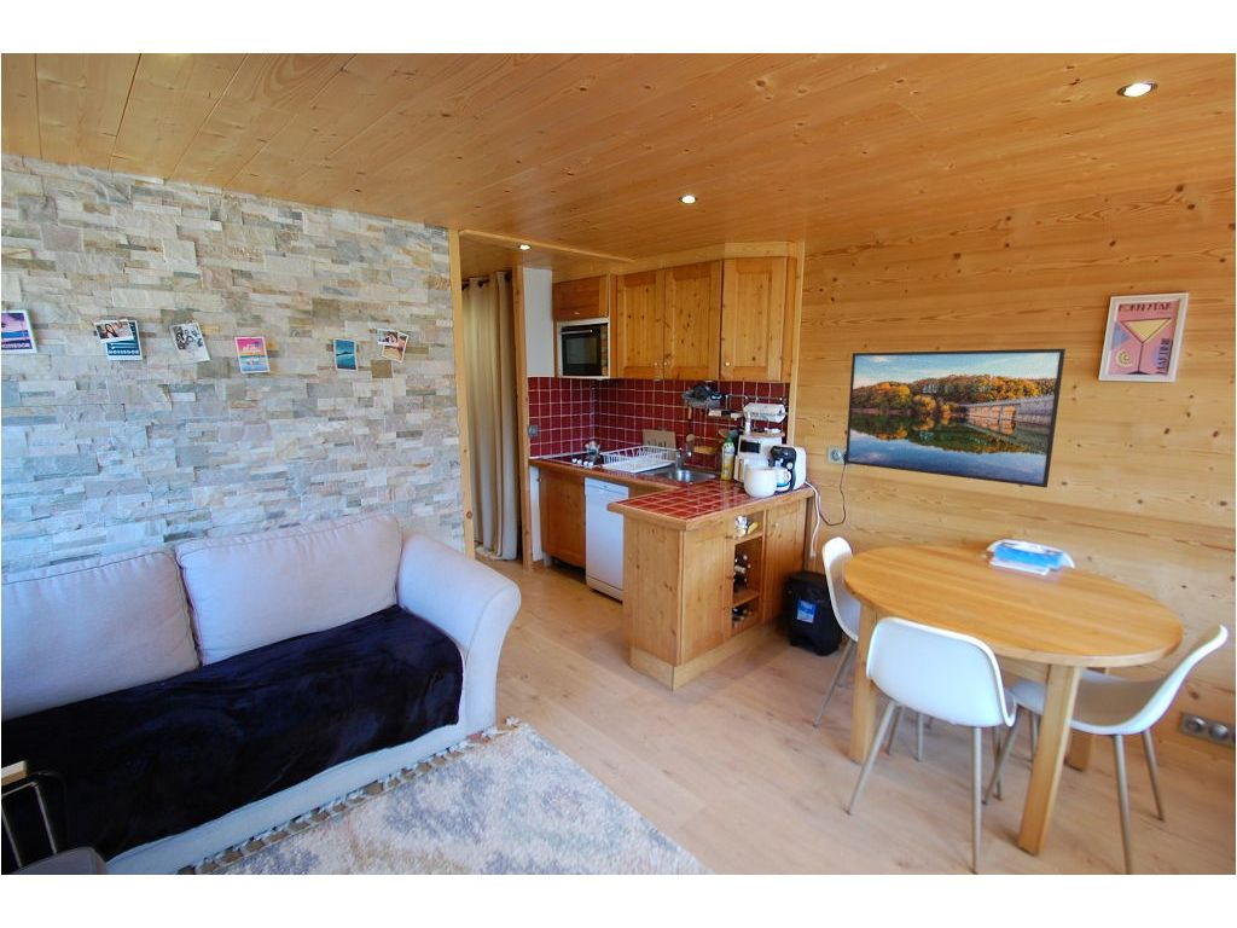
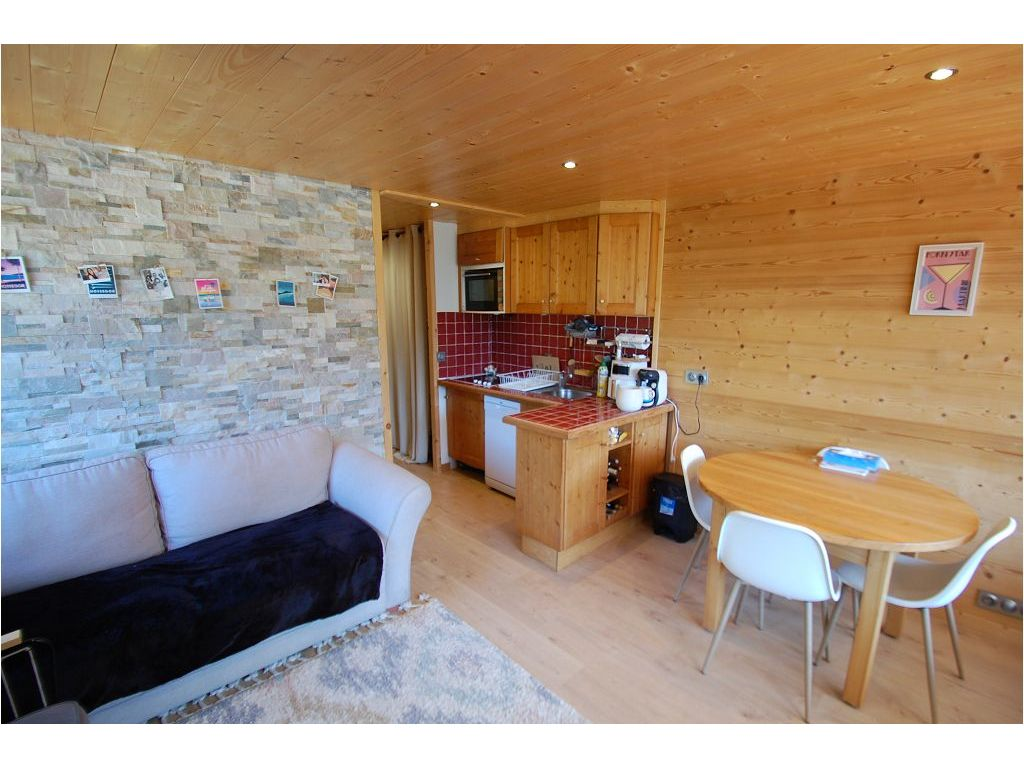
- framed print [844,348,1067,489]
